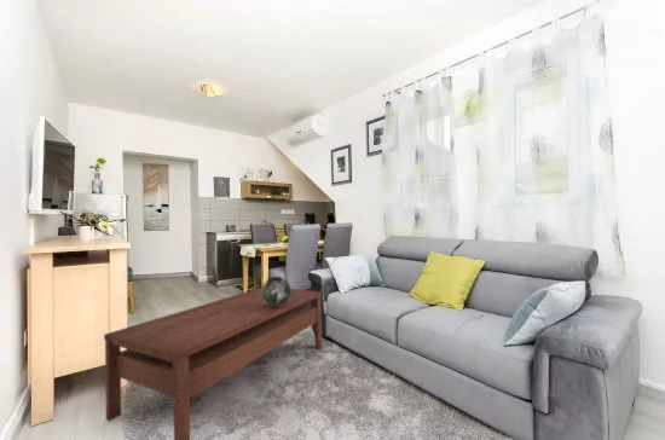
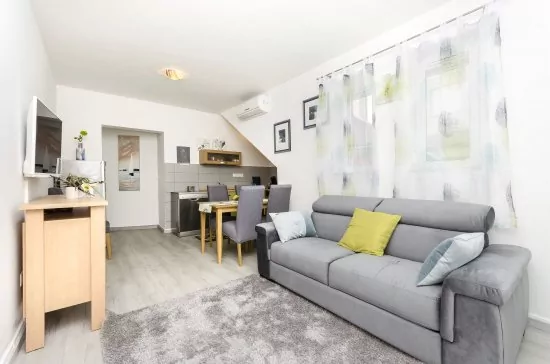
- coffee table [103,286,323,440]
- decorative sphere [261,276,293,307]
